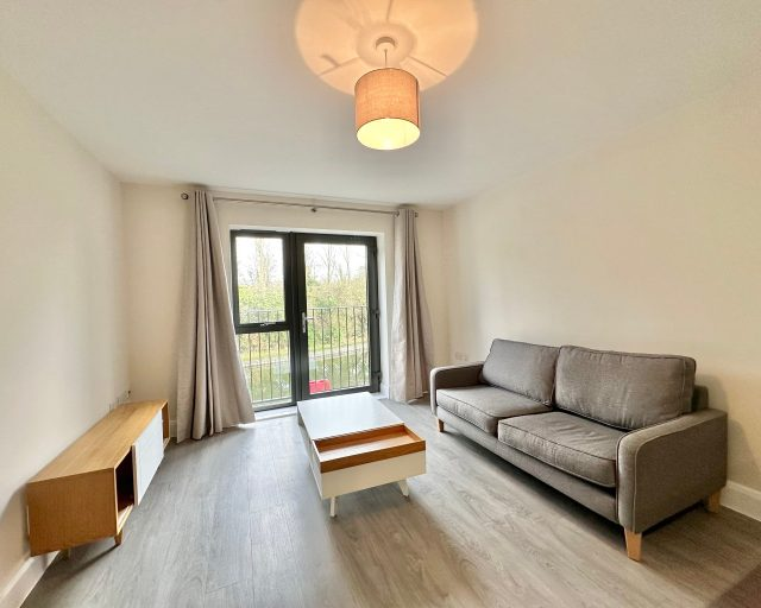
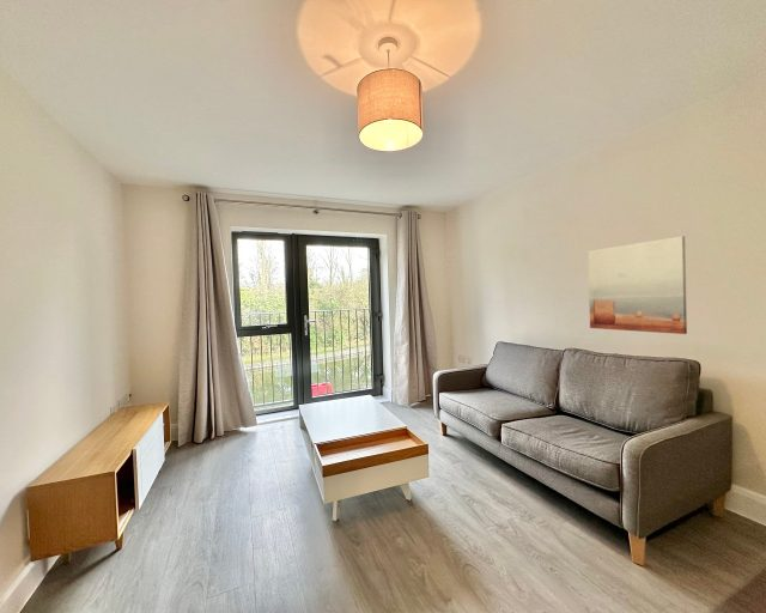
+ wall art [586,235,688,335]
